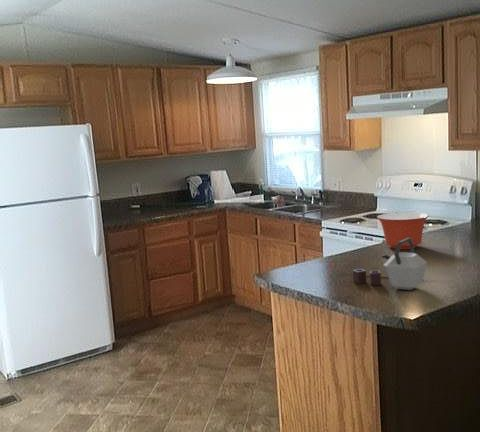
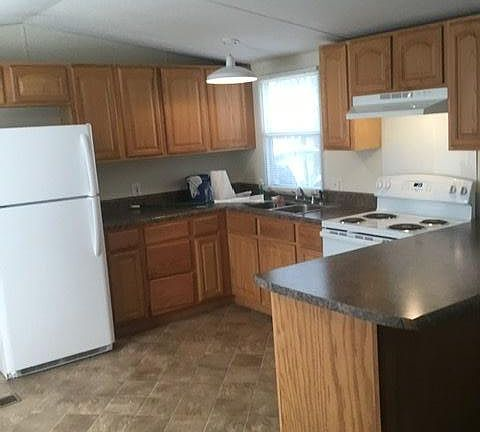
- kettle [352,238,428,291]
- mixing bowl [376,212,429,250]
